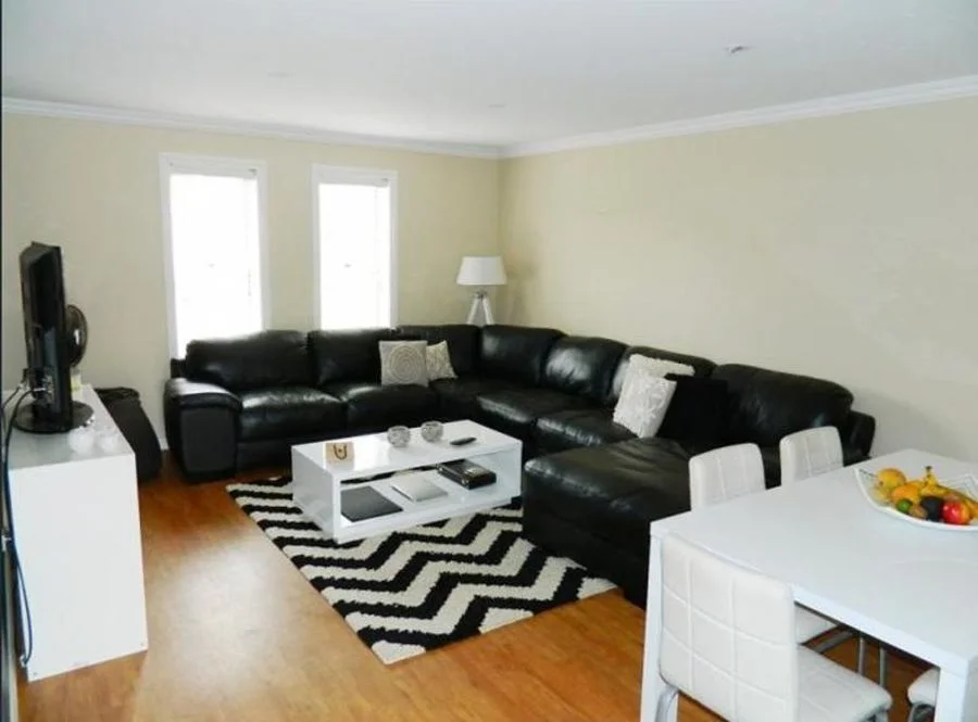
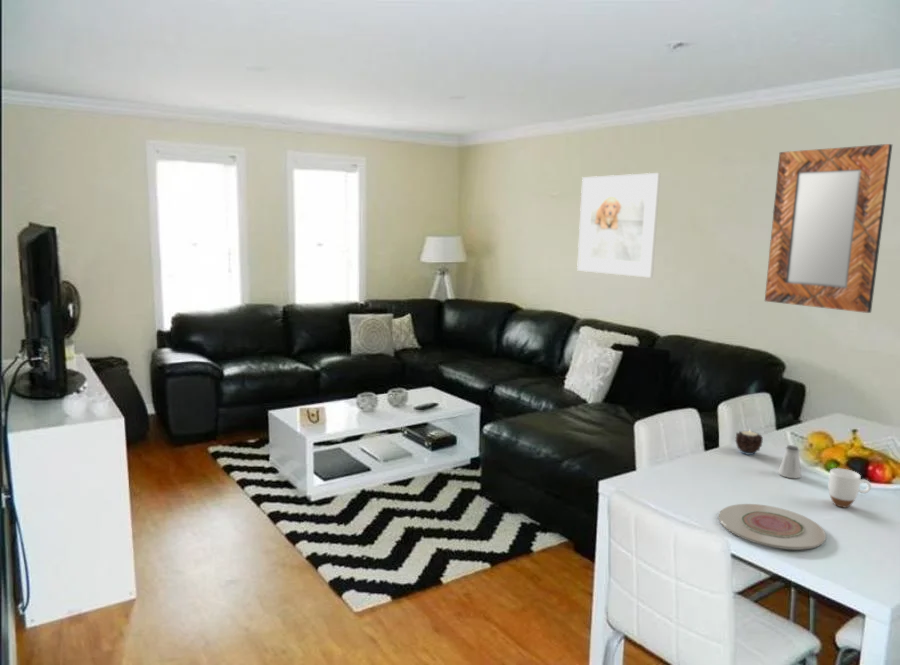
+ mug [828,467,872,509]
+ home mirror [764,143,893,314]
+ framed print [576,172,661,279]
+ plate [718,503,827,551]
+ saltshaker [777,444,802,479]
+ candle [734,429,764,456]
